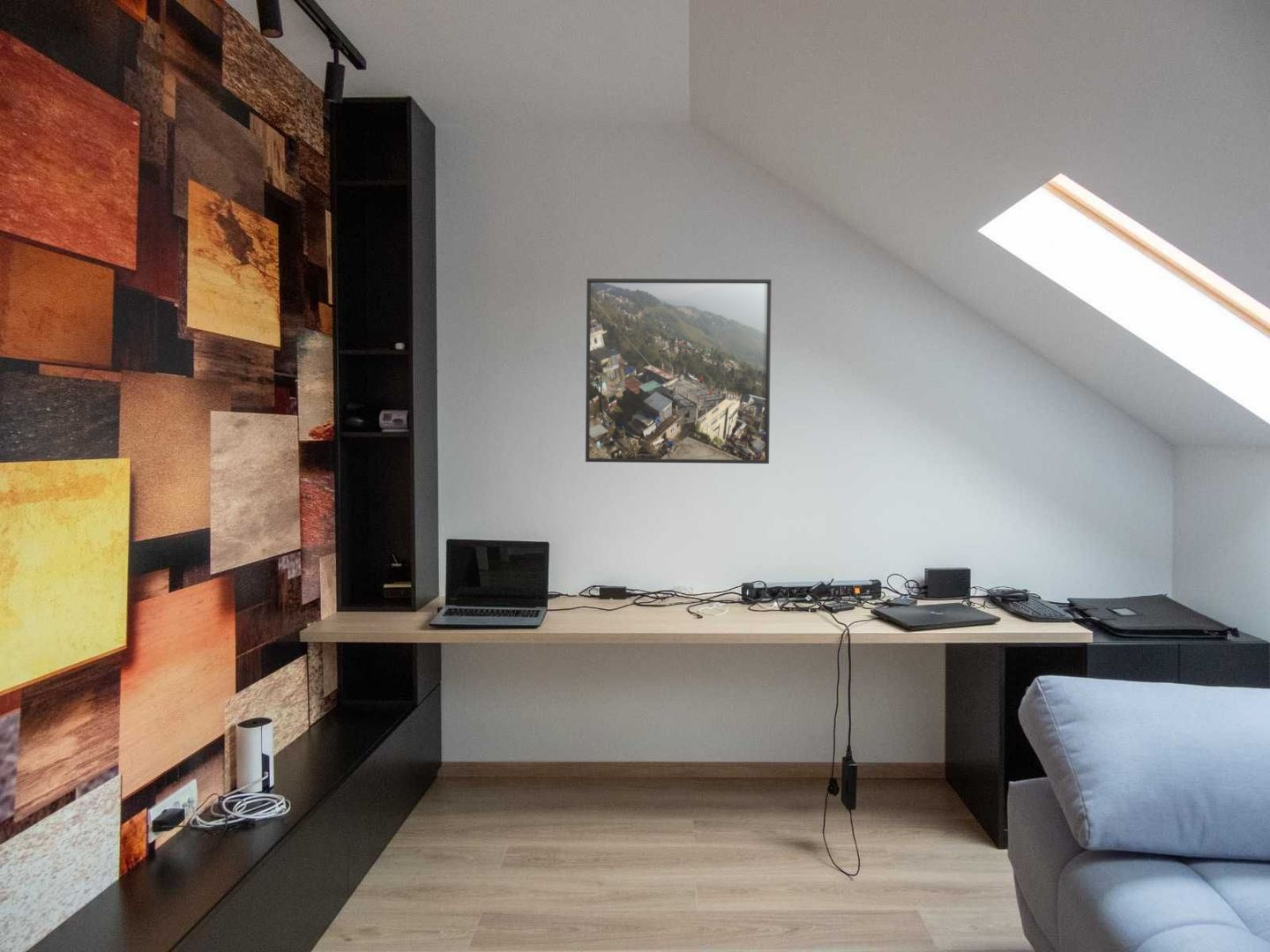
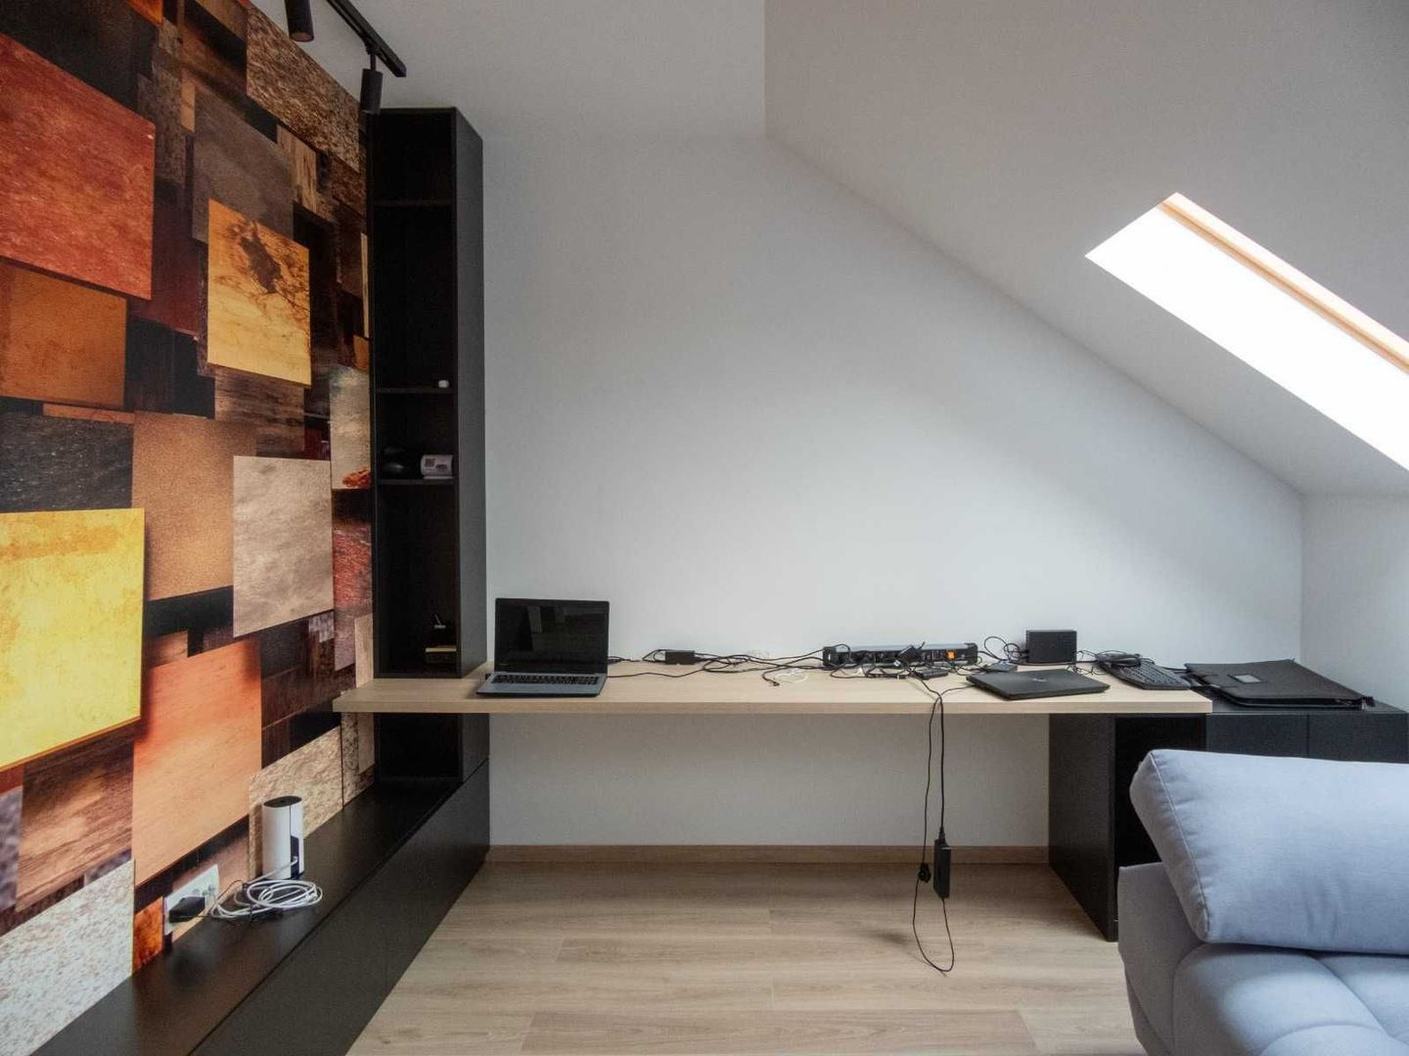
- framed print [585,278,773,465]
